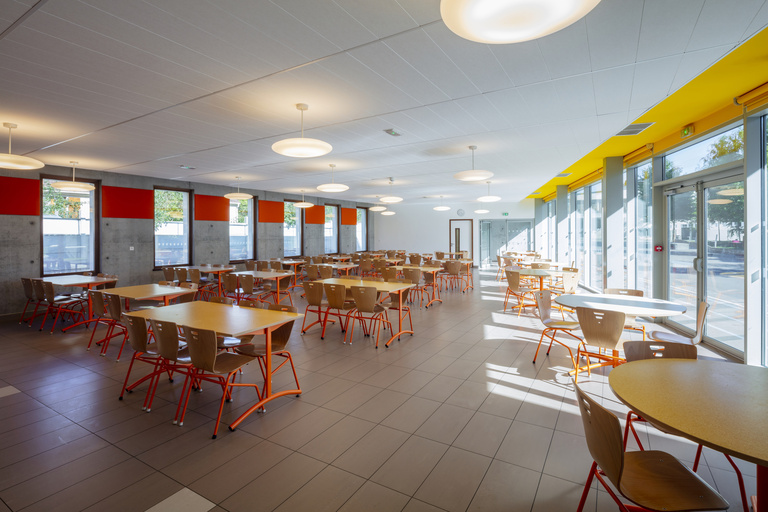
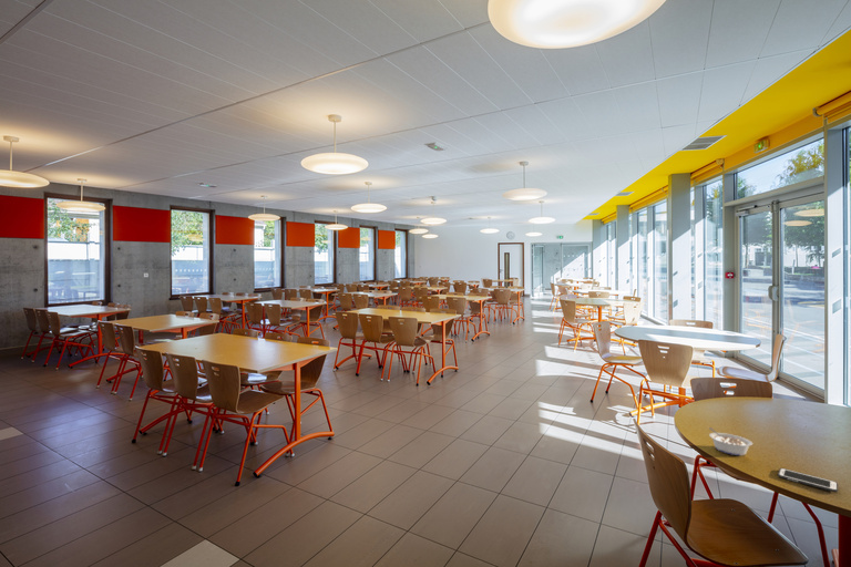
+ legume [708,426,753,456]
+ cell phone [777,467,839,493]
